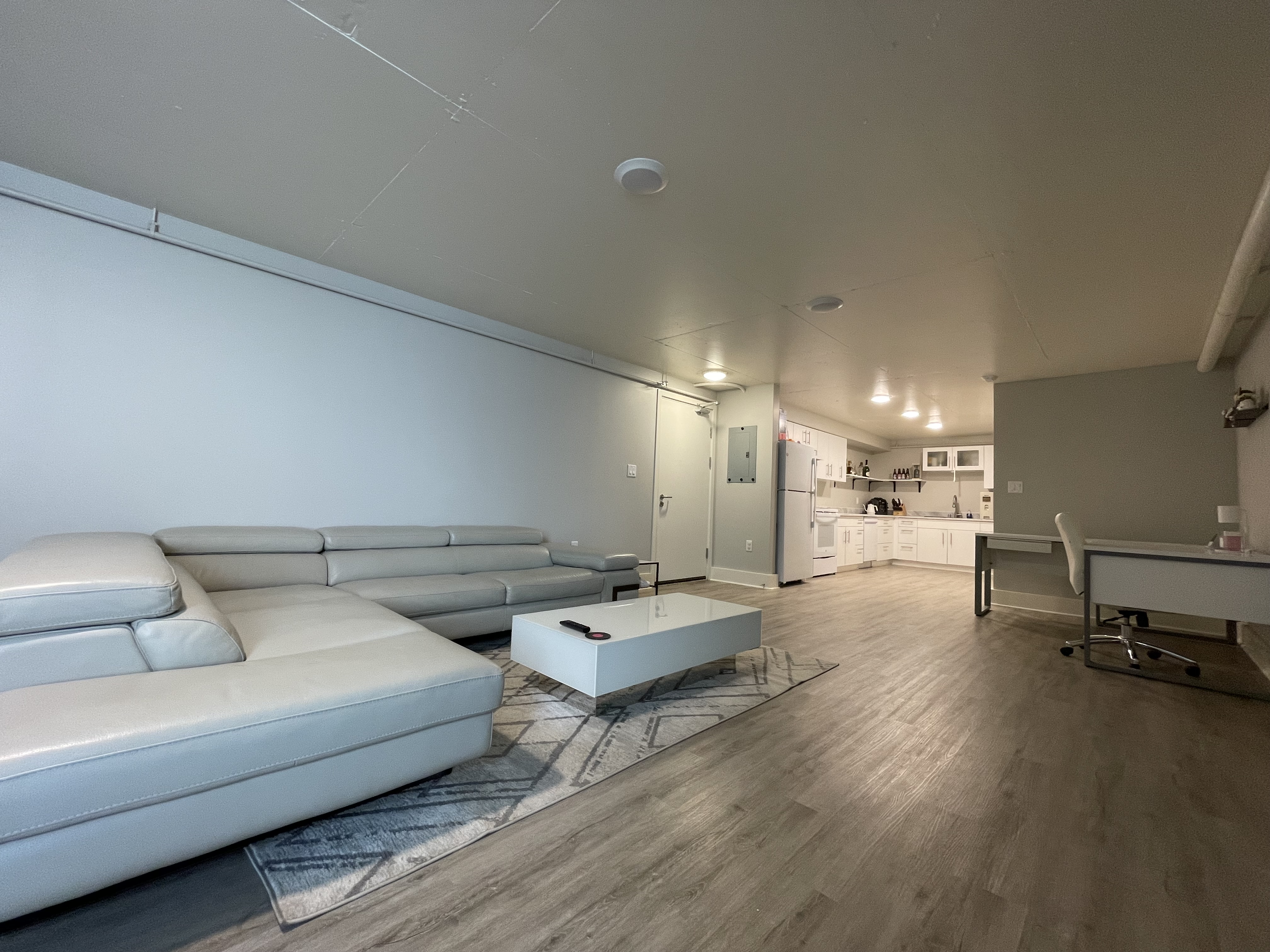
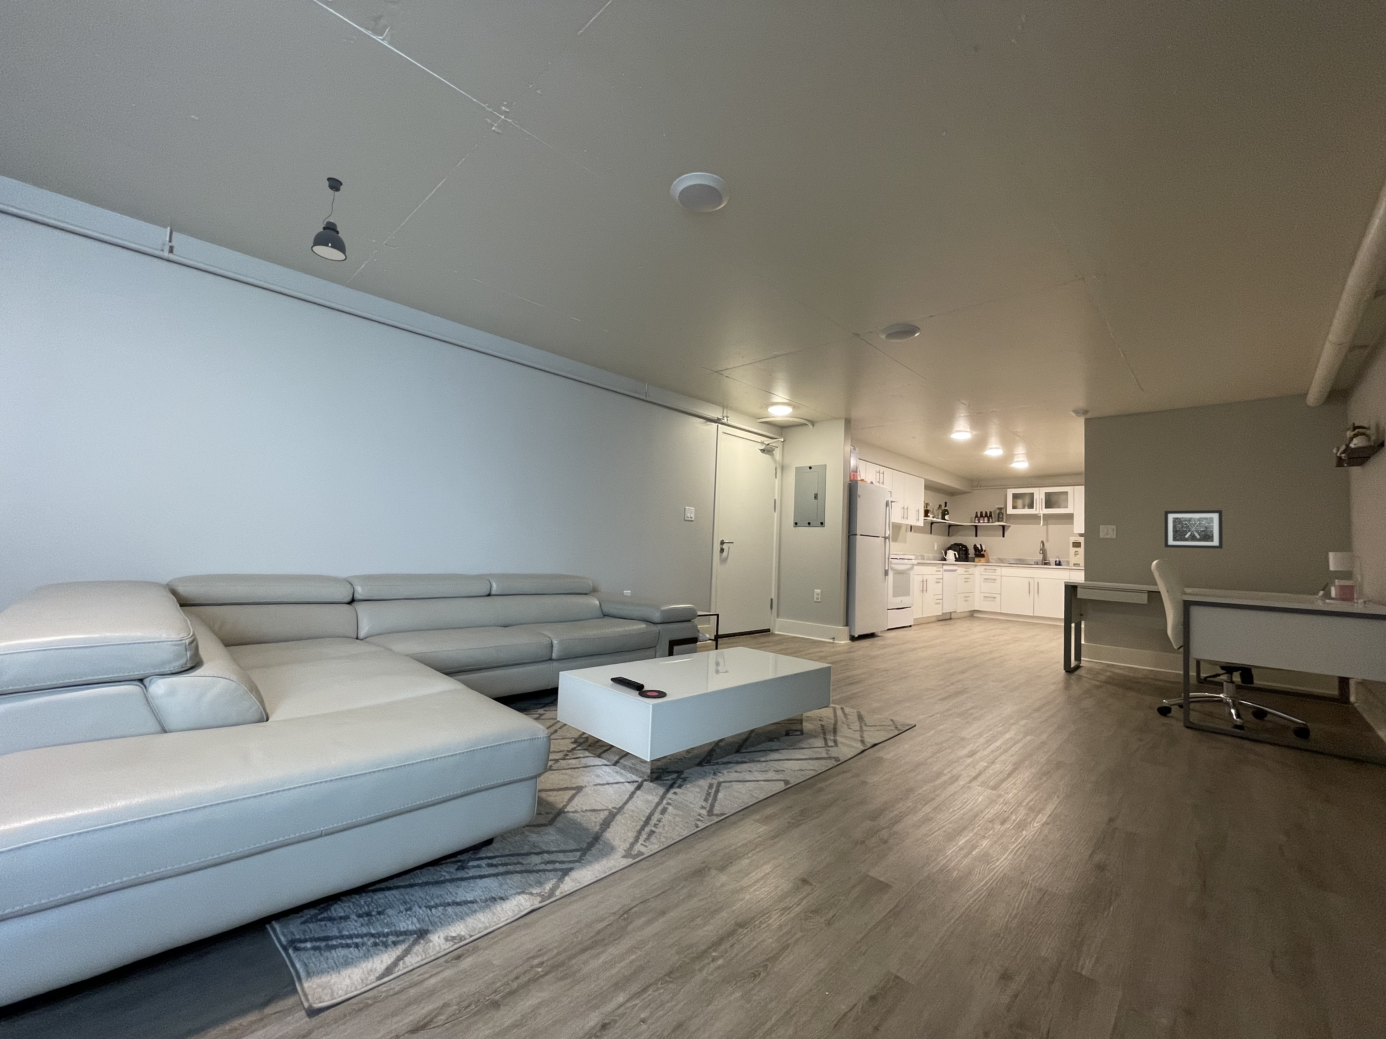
+ pendant light [310,177,347,262]
+ wall art [1164,510,1223,549]
